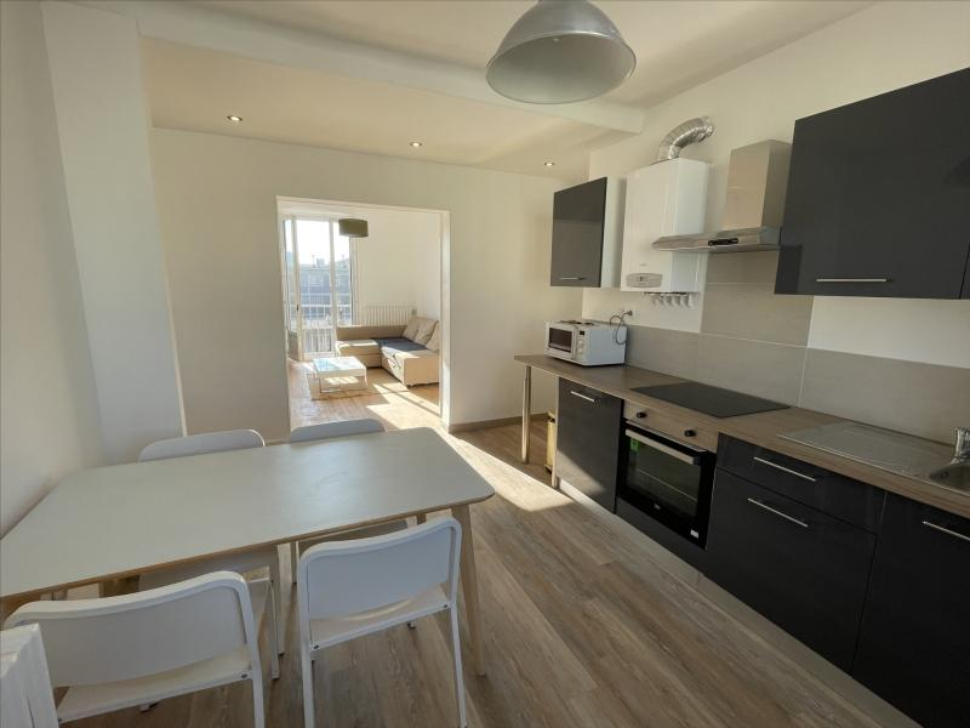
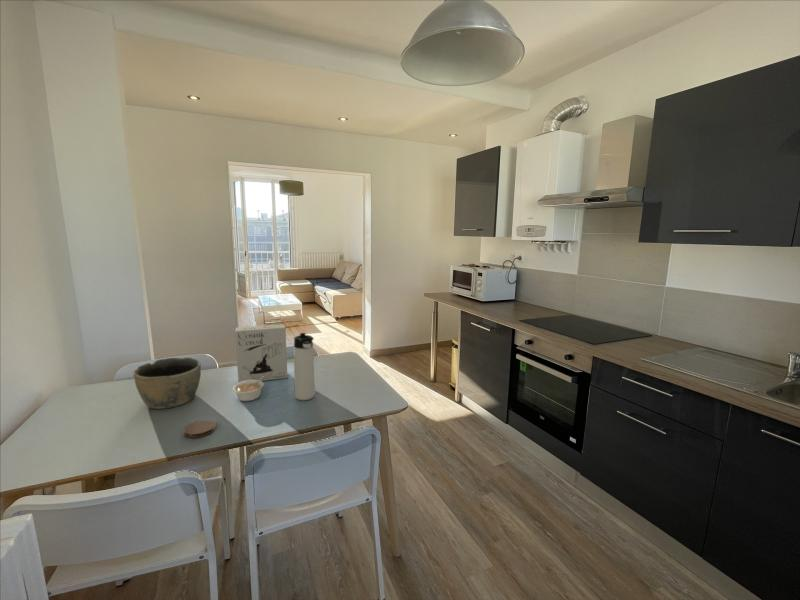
+ cereal box [234,323,289,383]
+ bowl [132,357,202,410]
+ coaster [183,419,217,439]
+ legume [232,376,265,402]
+ thermos bottle [293,332,316,401]
